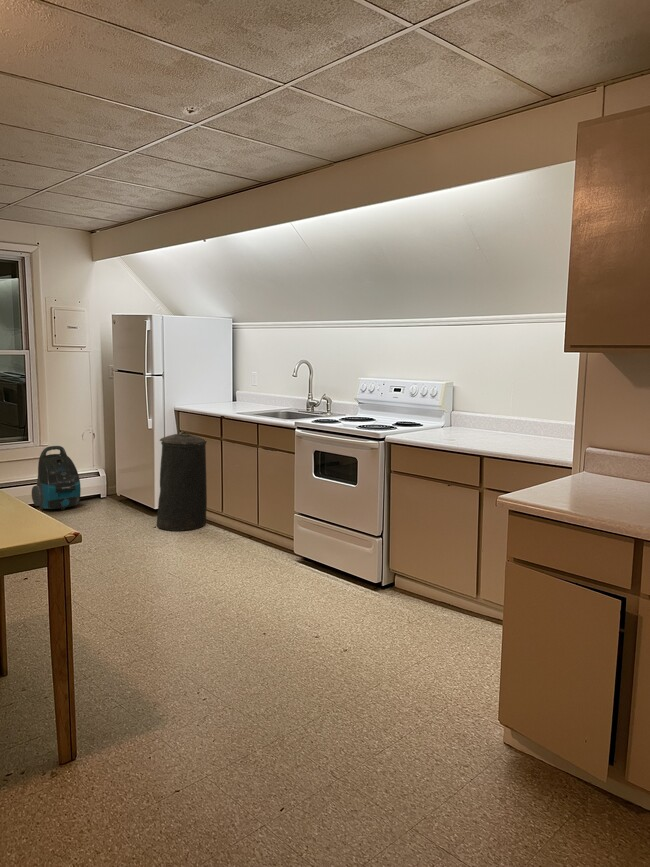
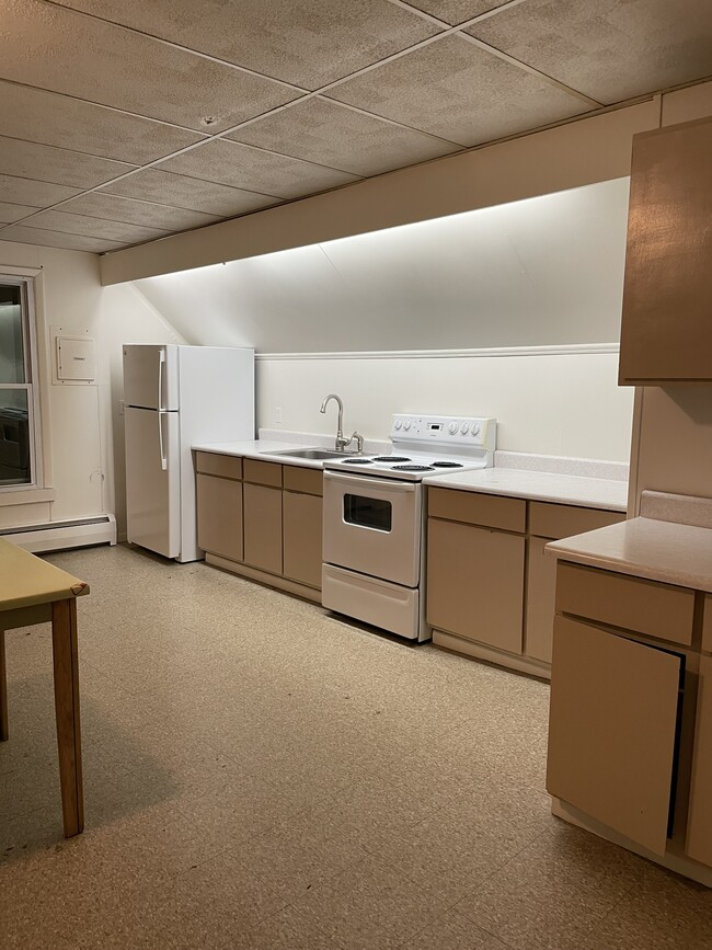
- vacuum cleaner [31,445,82,511]
- trash can [155,430,208,532]
